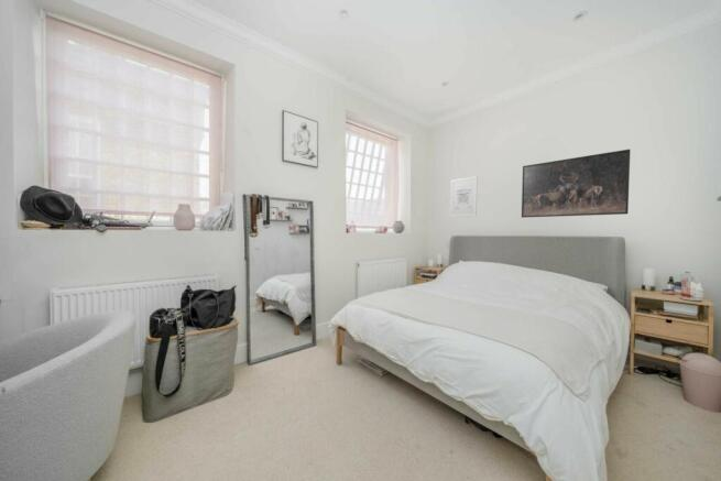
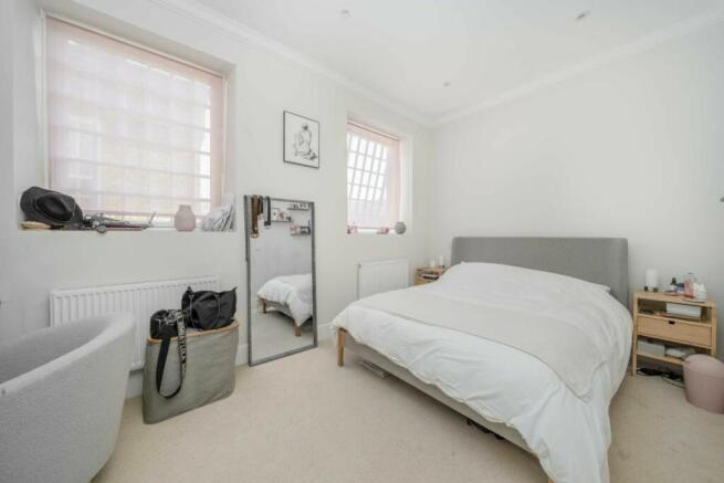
- wall art [449,175,479,218]
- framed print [521,149,631,219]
